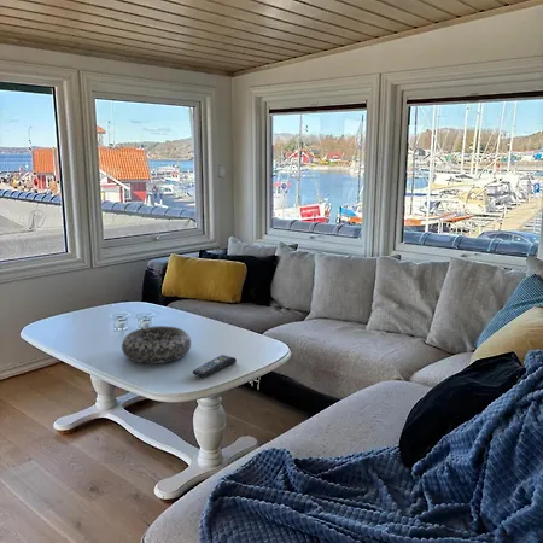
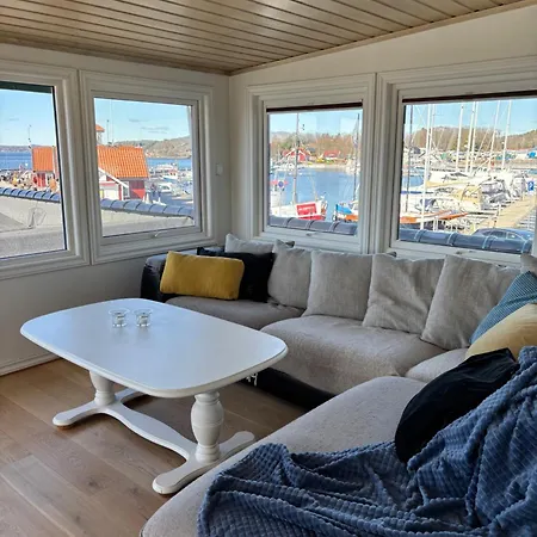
- decorative bowl [121,325,192,364]
- remote control [191,354,238,379]
